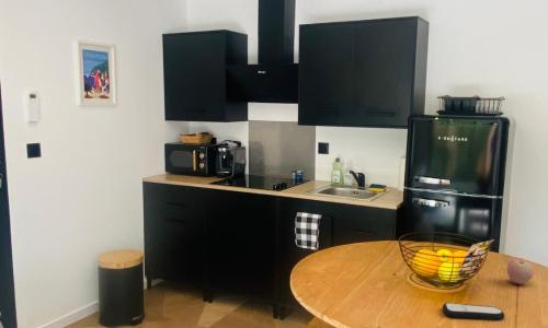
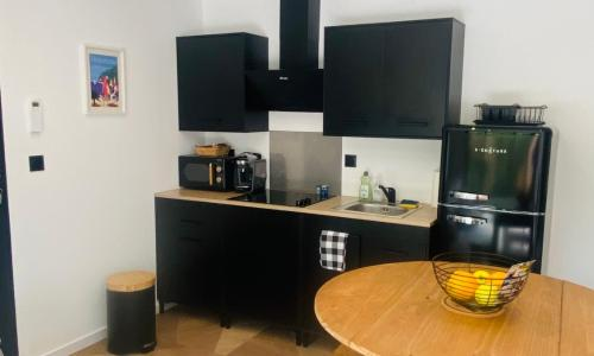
- remote control [442,302,506,321]
- apple [506,258,535,285]
